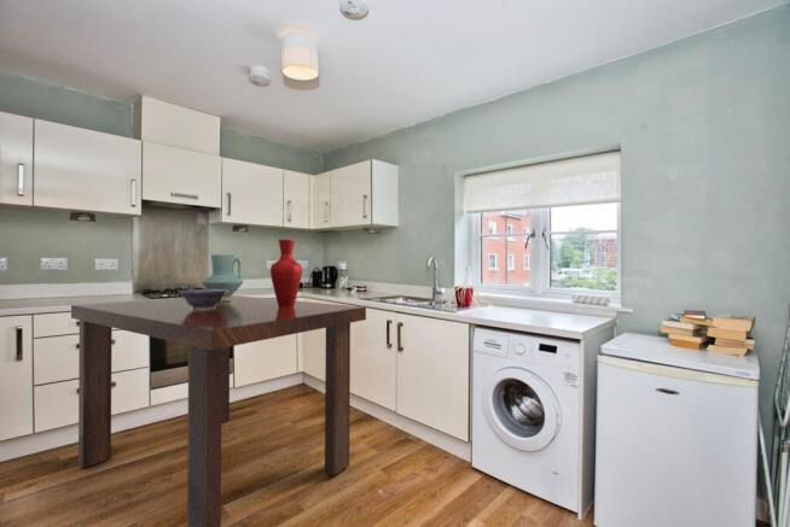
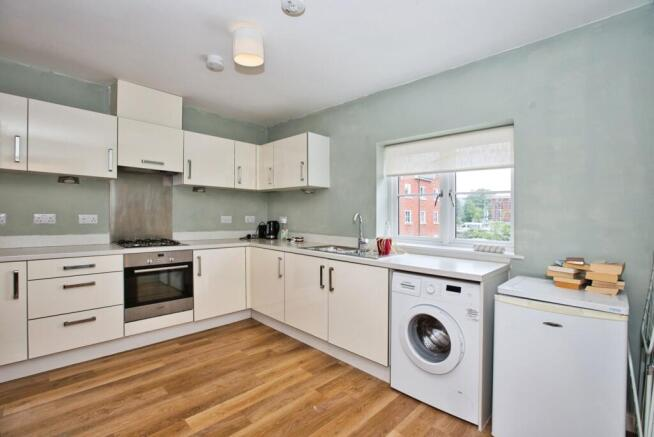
- dining table [70,294,367,527]
- vase [269,239,303,309]
- ceramic pitcher [202,253,244,301]
- decorative bowl [176,288,230,310]
